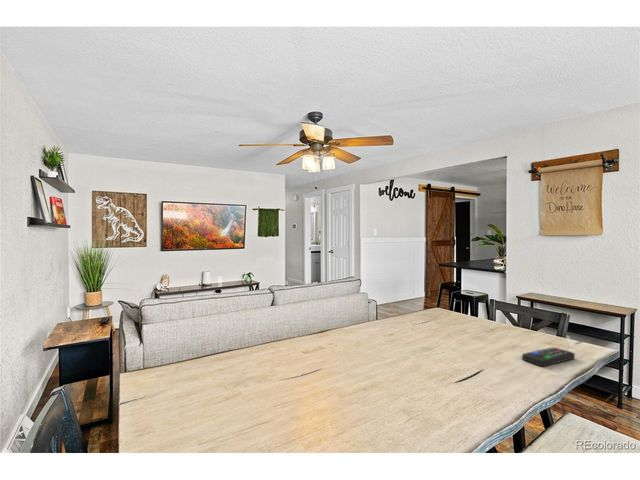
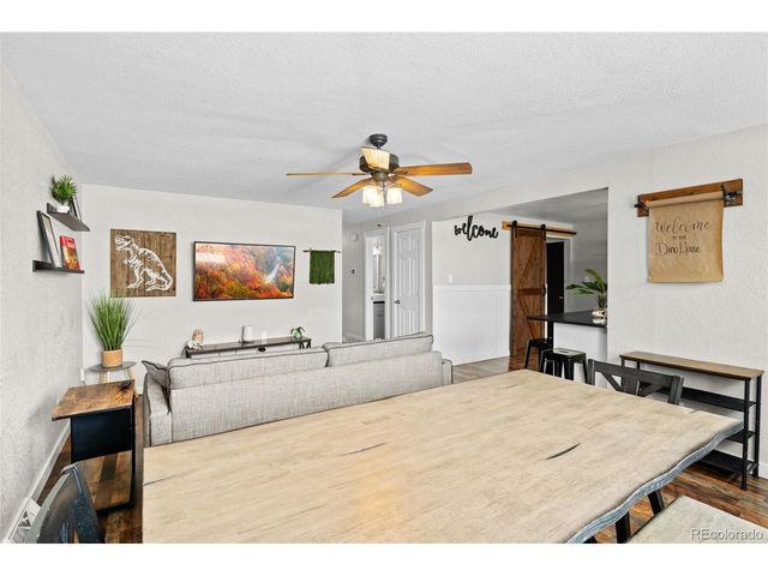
- remote control [521,346,576,367]
